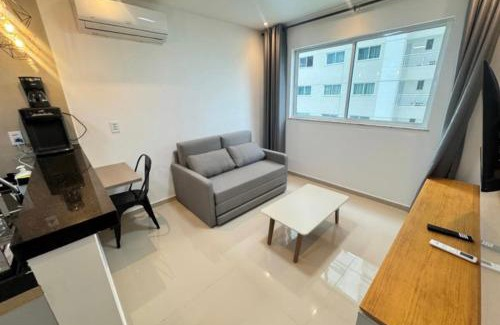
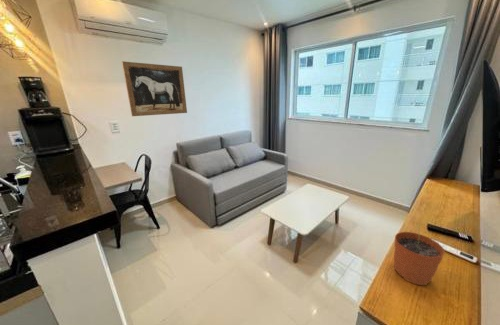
+ wall art [121,60,188,117]
+ plant pot [393,222,446,286]
